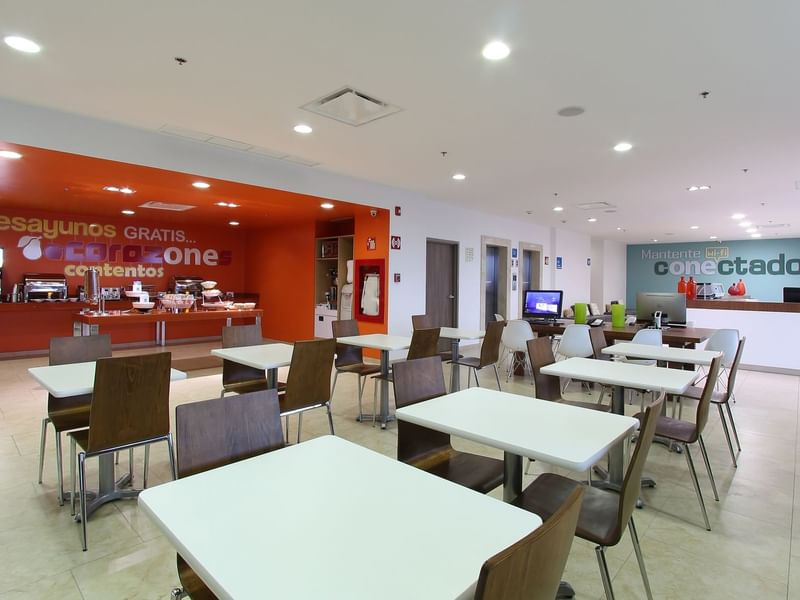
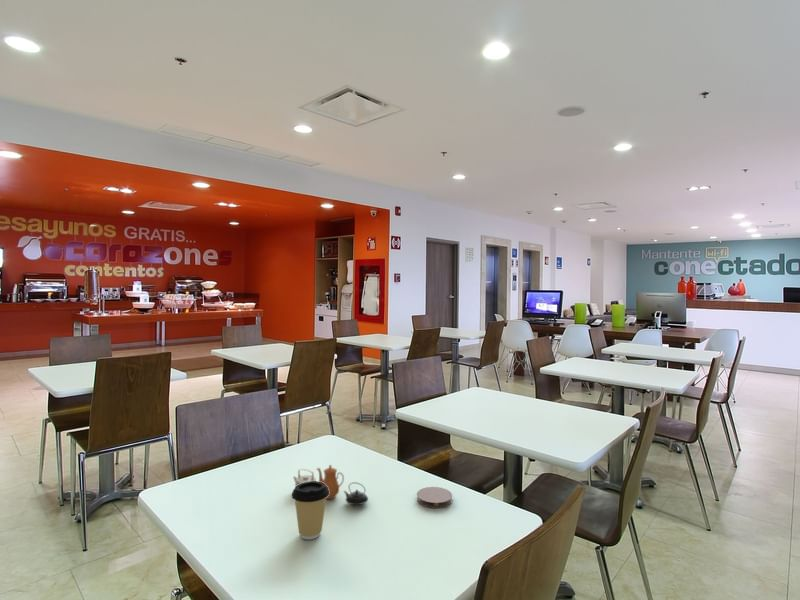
+ coffee cup [291,480,329,540]
+ coaster [416,486,453,509]
+ teapot [292,464,369,506]
